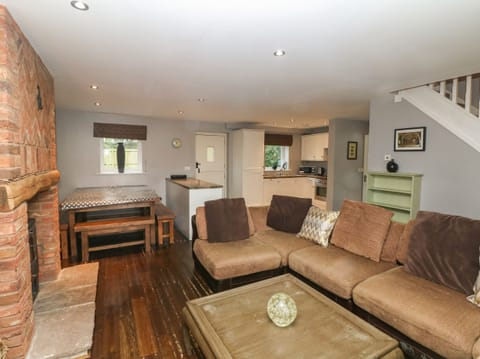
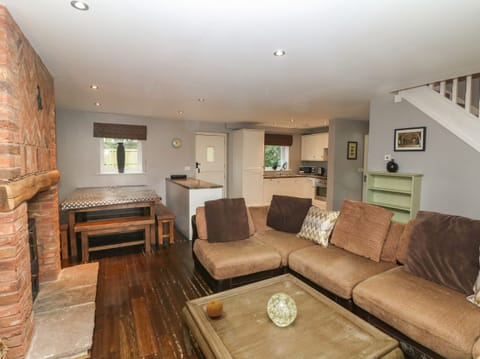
+ fruit [205,299,224,318]
